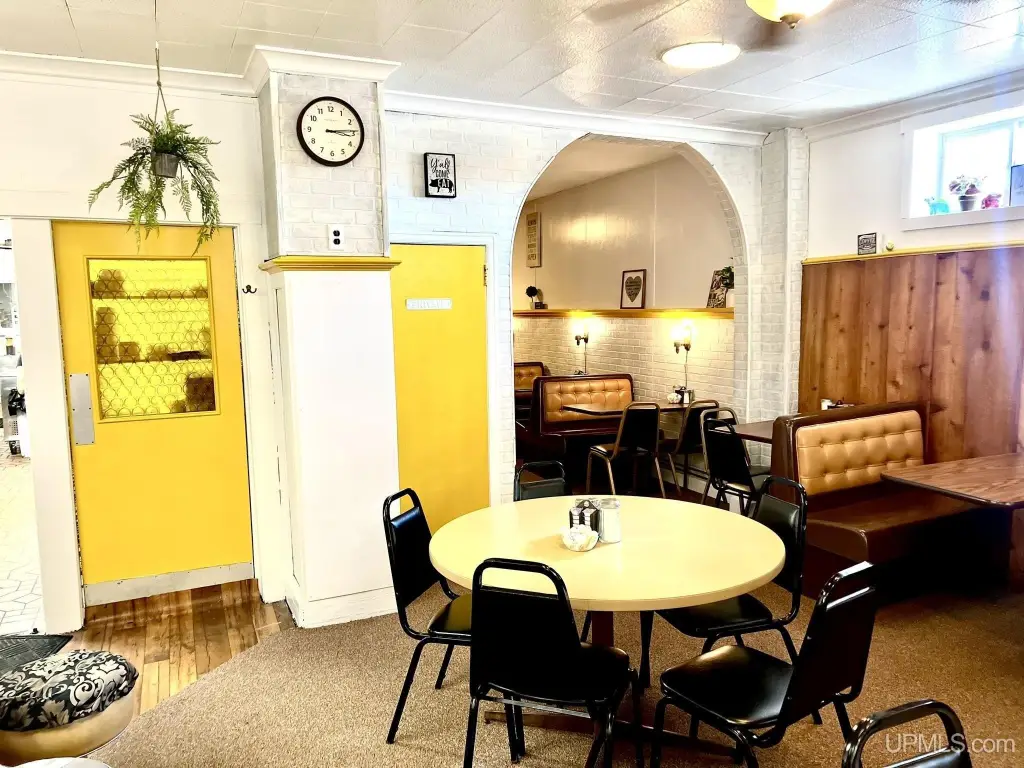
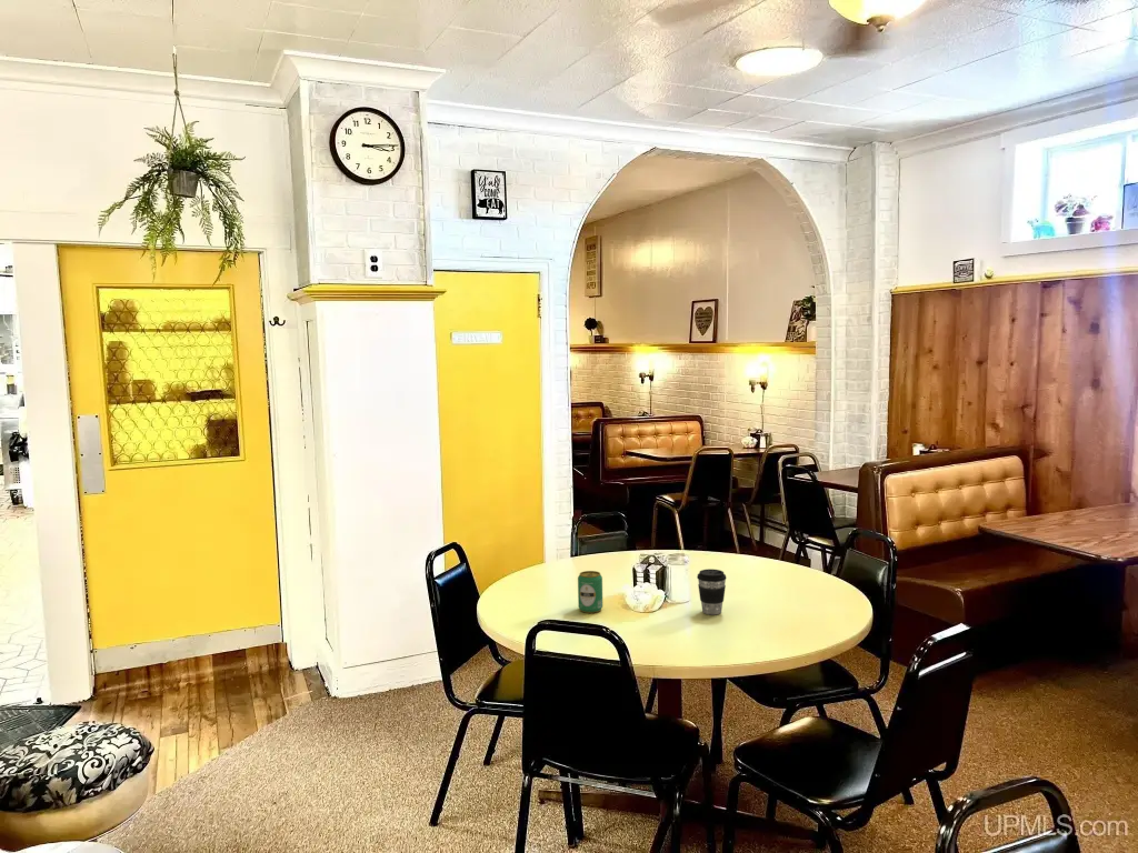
+ beverage can [577,570,603,614]
+ coffee cup [696,568,727,615]
